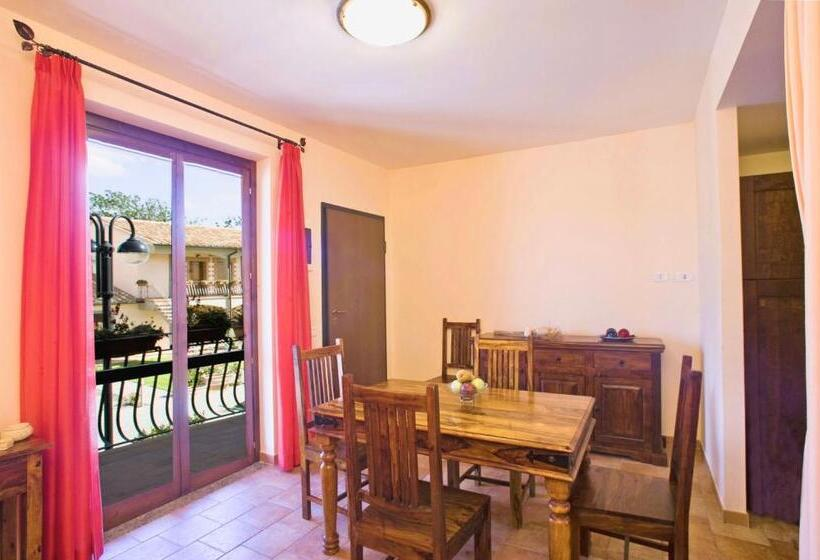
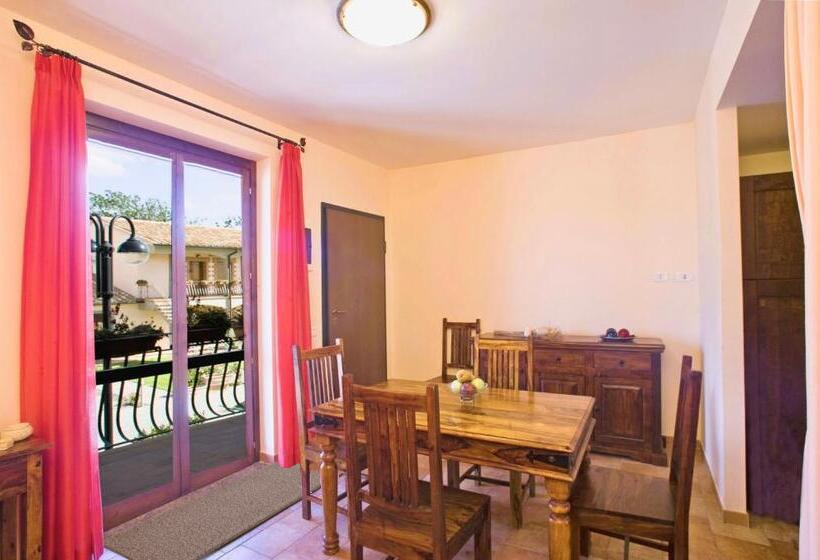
+ rug [102,461,344,560]
